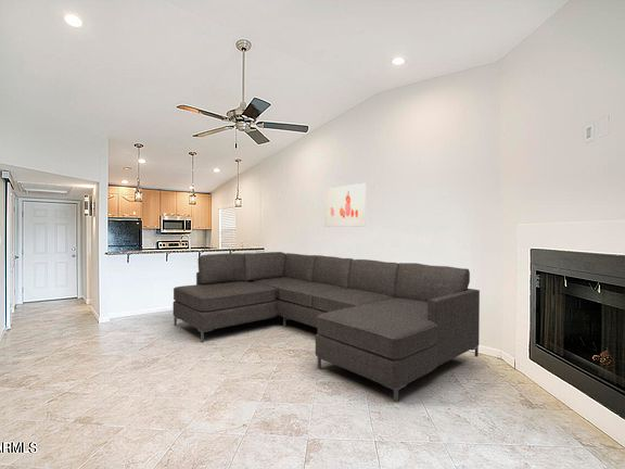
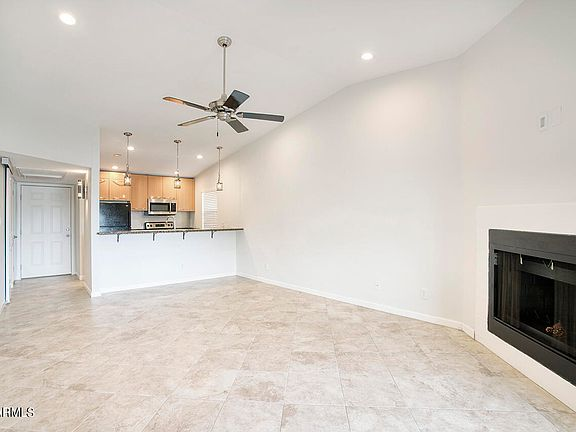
- wall art [323,182,367,228]
- sofa [173,251,481,403]
